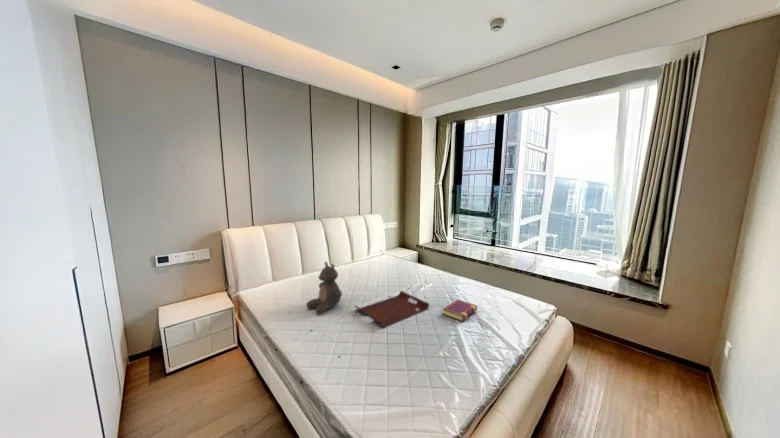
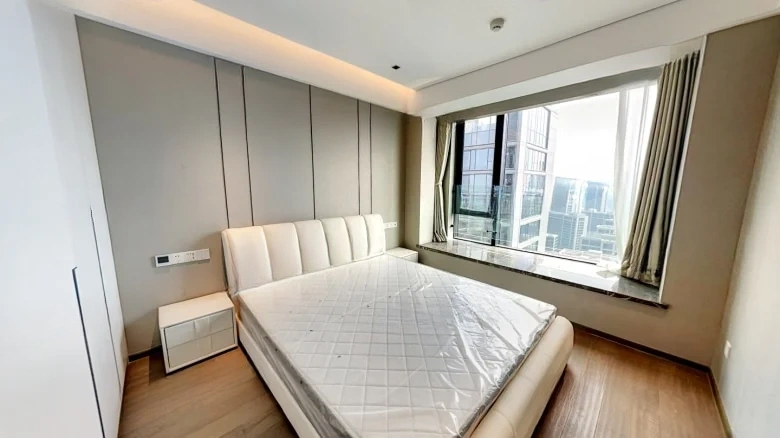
- teddy bear [305,261,343,315]
- serving tray [354,290,430,328]
- book [442,299,478,322]
